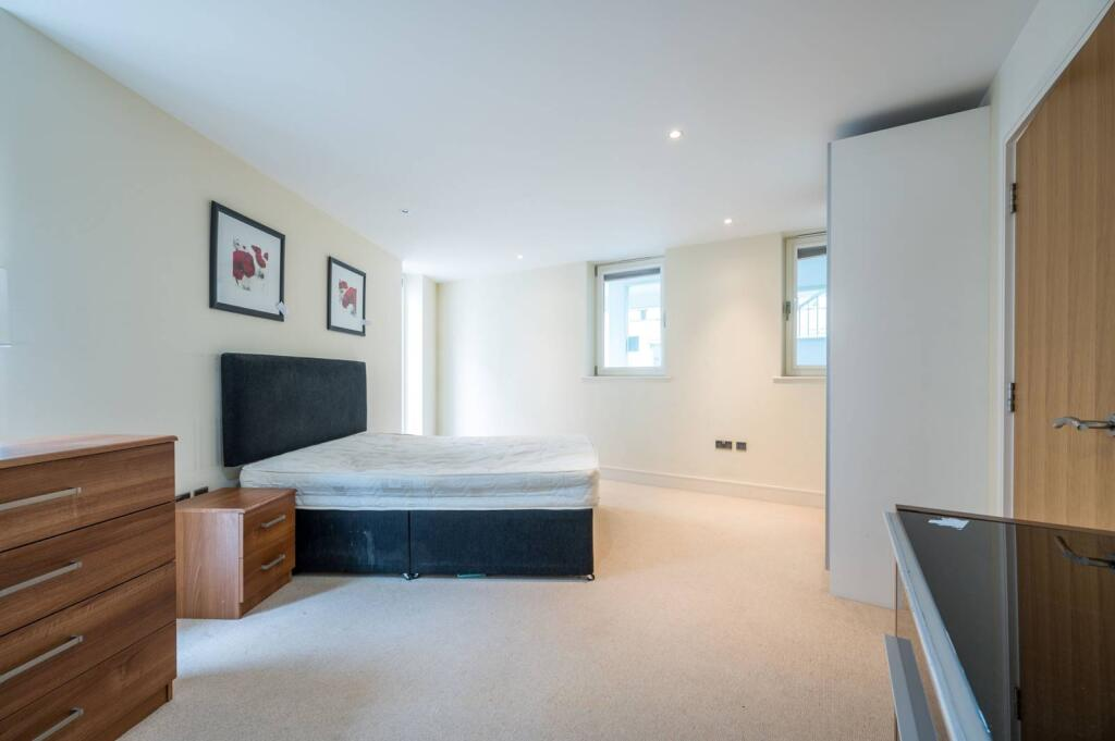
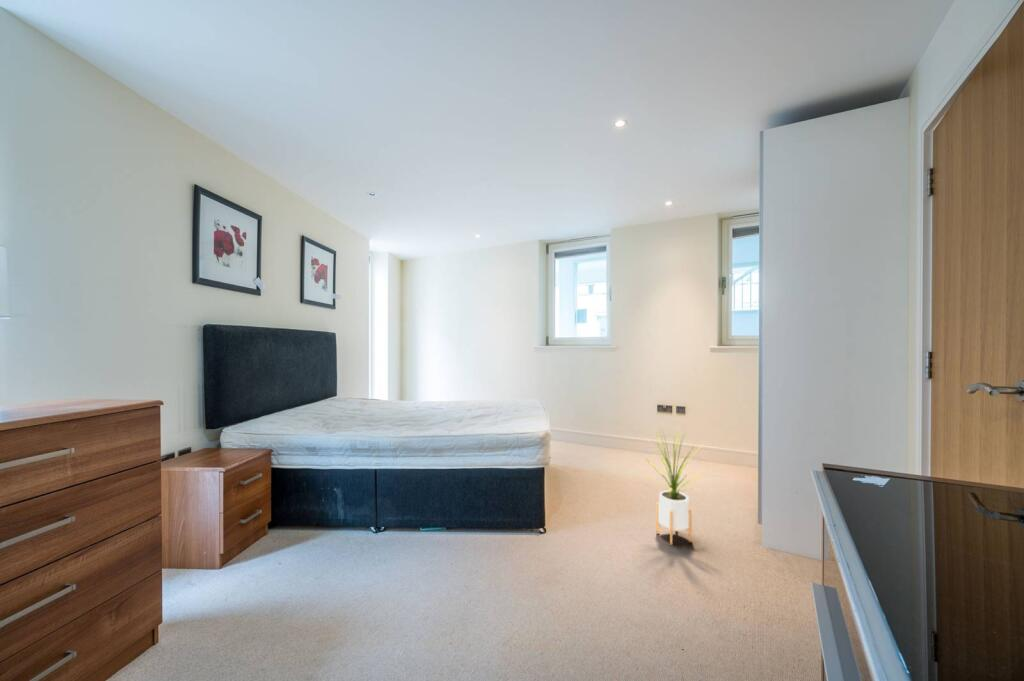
+ house plant [644,427,709,546]
